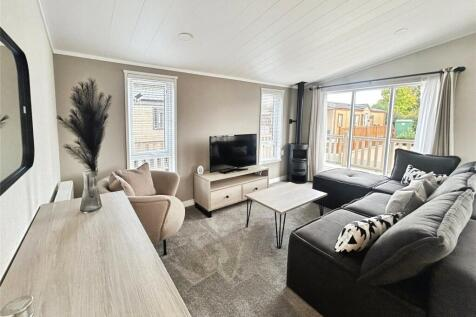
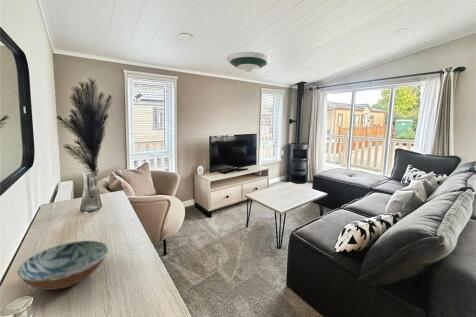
+ bowl [17,240,109,291]
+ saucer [226,51,272,73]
